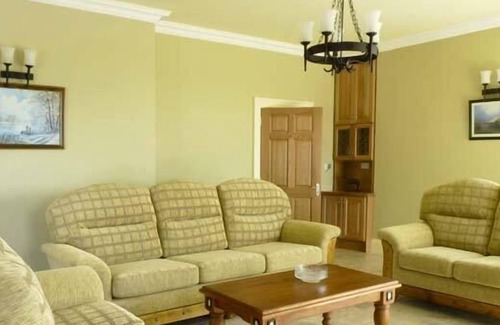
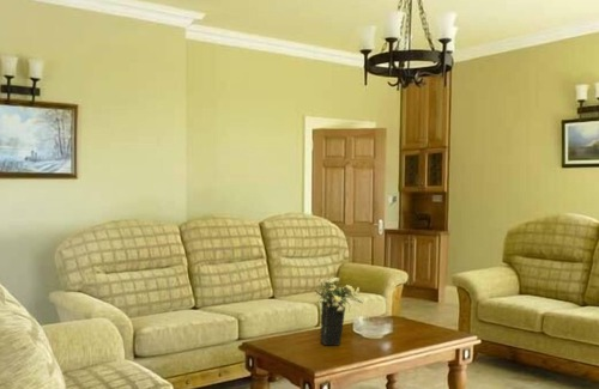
+ flower arrangement [313,273,364,346]
